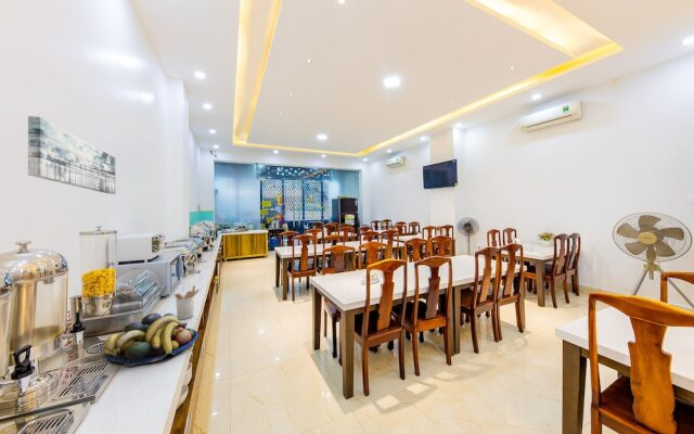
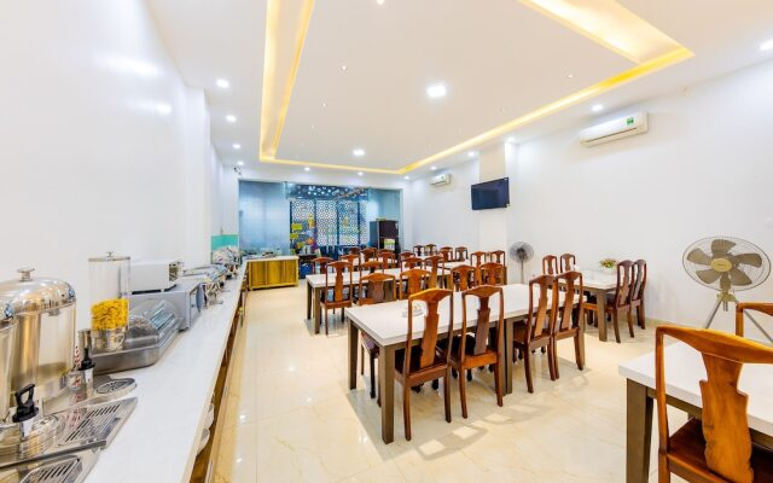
- fruit bowl [103,312,200,368]
- utensil holder [174,284,201,320]
- wall art [27,115,116,195]
